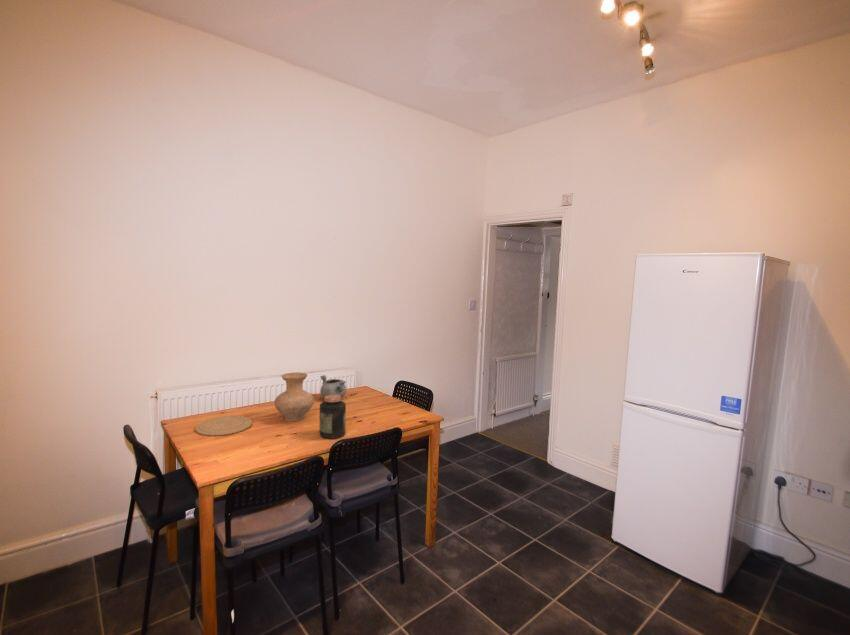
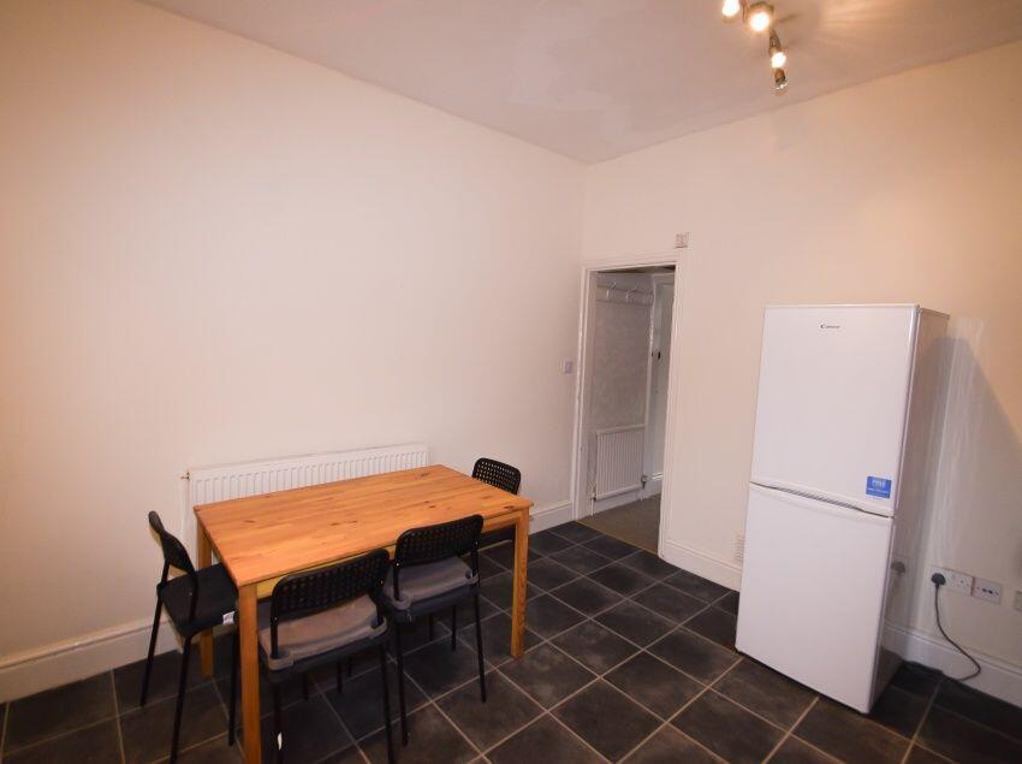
- plate [194,415,253,437]
- decorative bowl [319,374,347,399]
- vase [273,372,315,422]
- jar [318,395,347,440]
